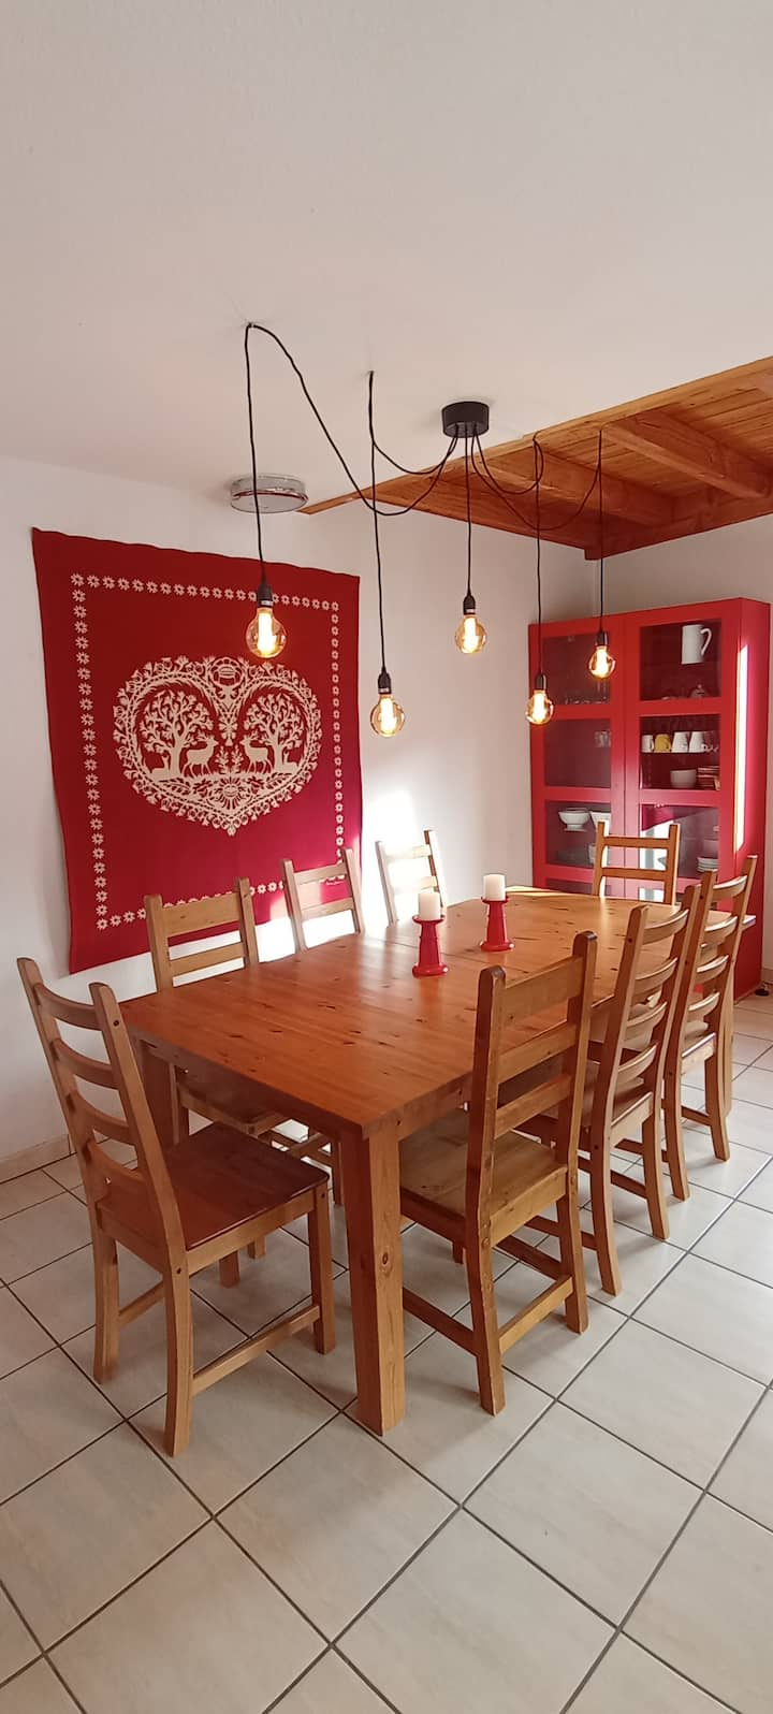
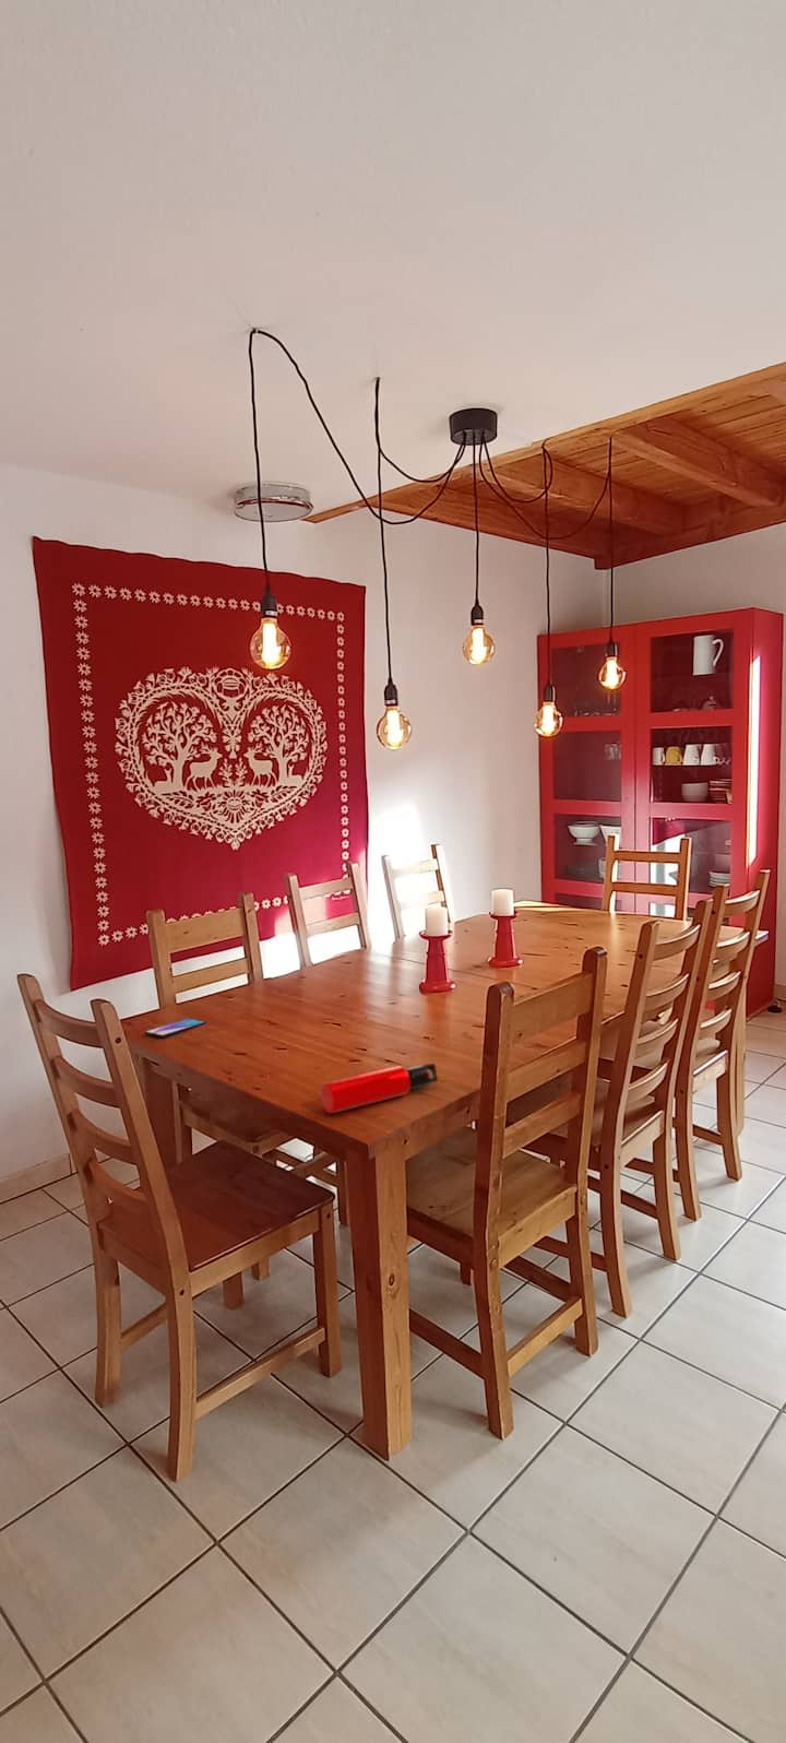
+ smartphone [145,1018,208,1037]
+ water bottle [320,1063,439,1114]
